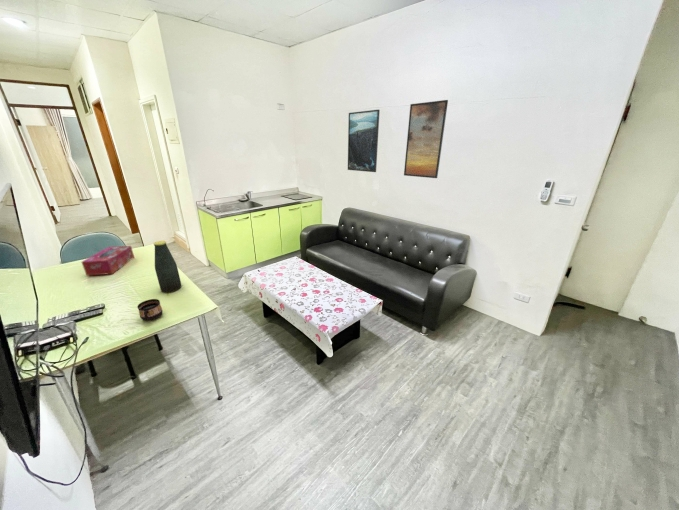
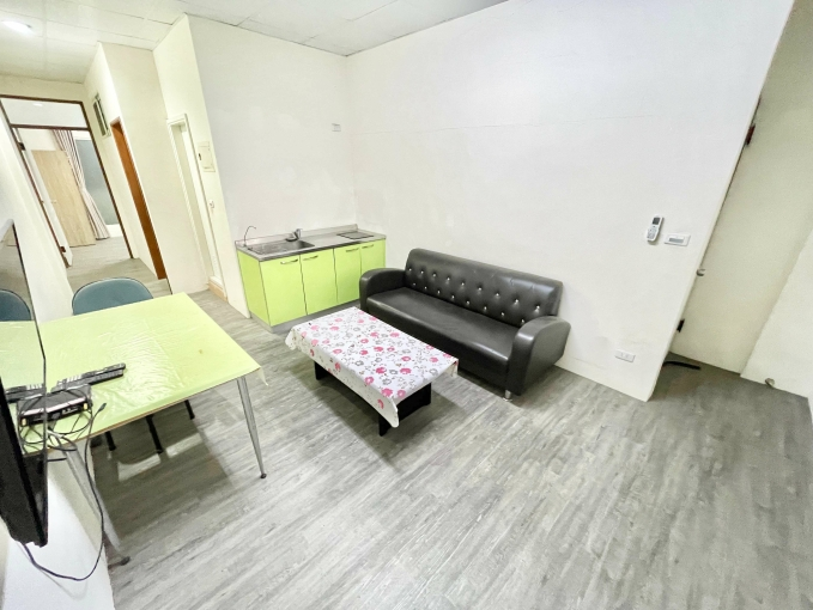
- tissue box [81,245,135,277]
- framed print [347,109,381,173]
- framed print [403,99,449,179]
- cup [137,298,164,322]
- bottle [153,240,183,294]
